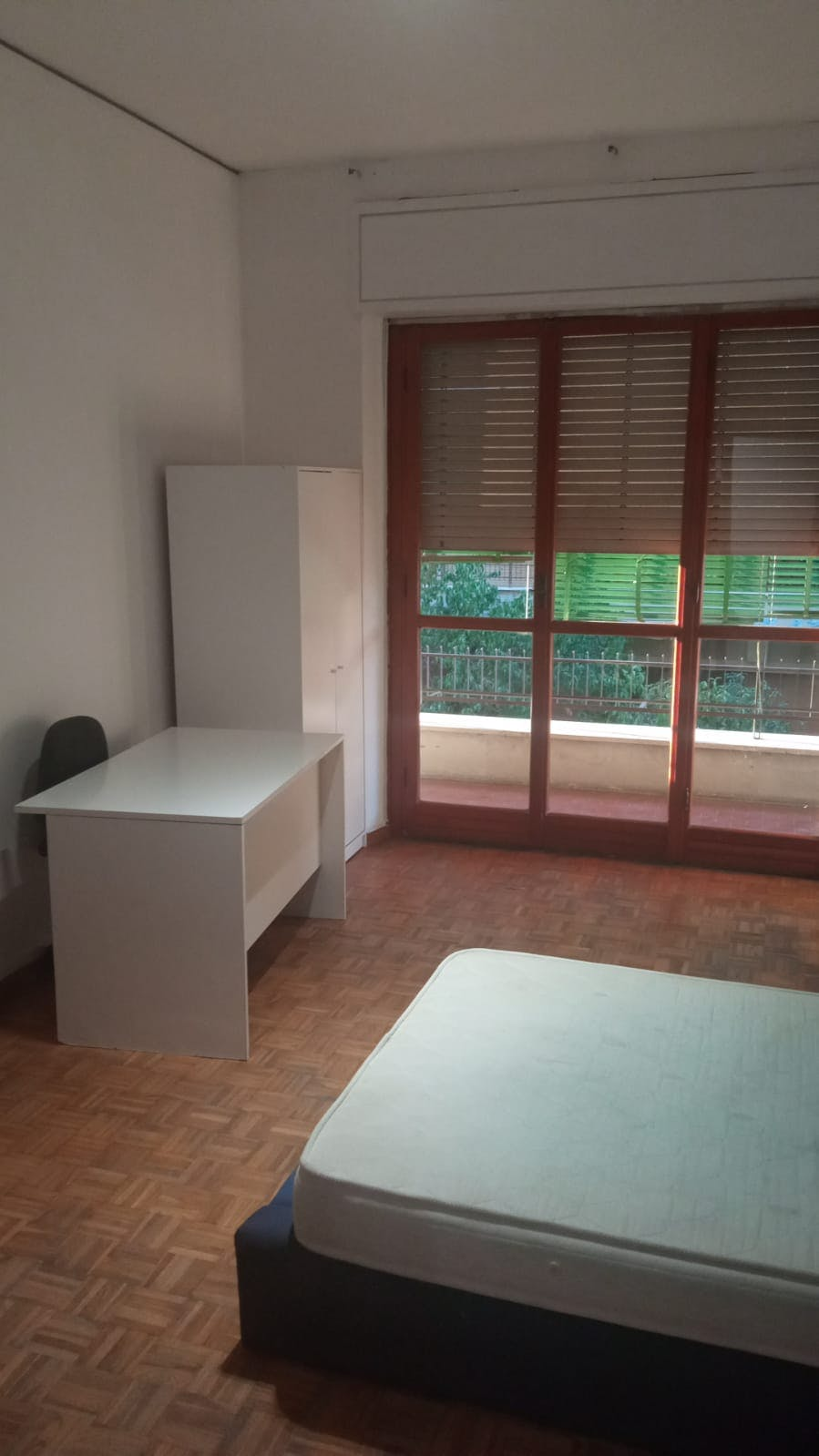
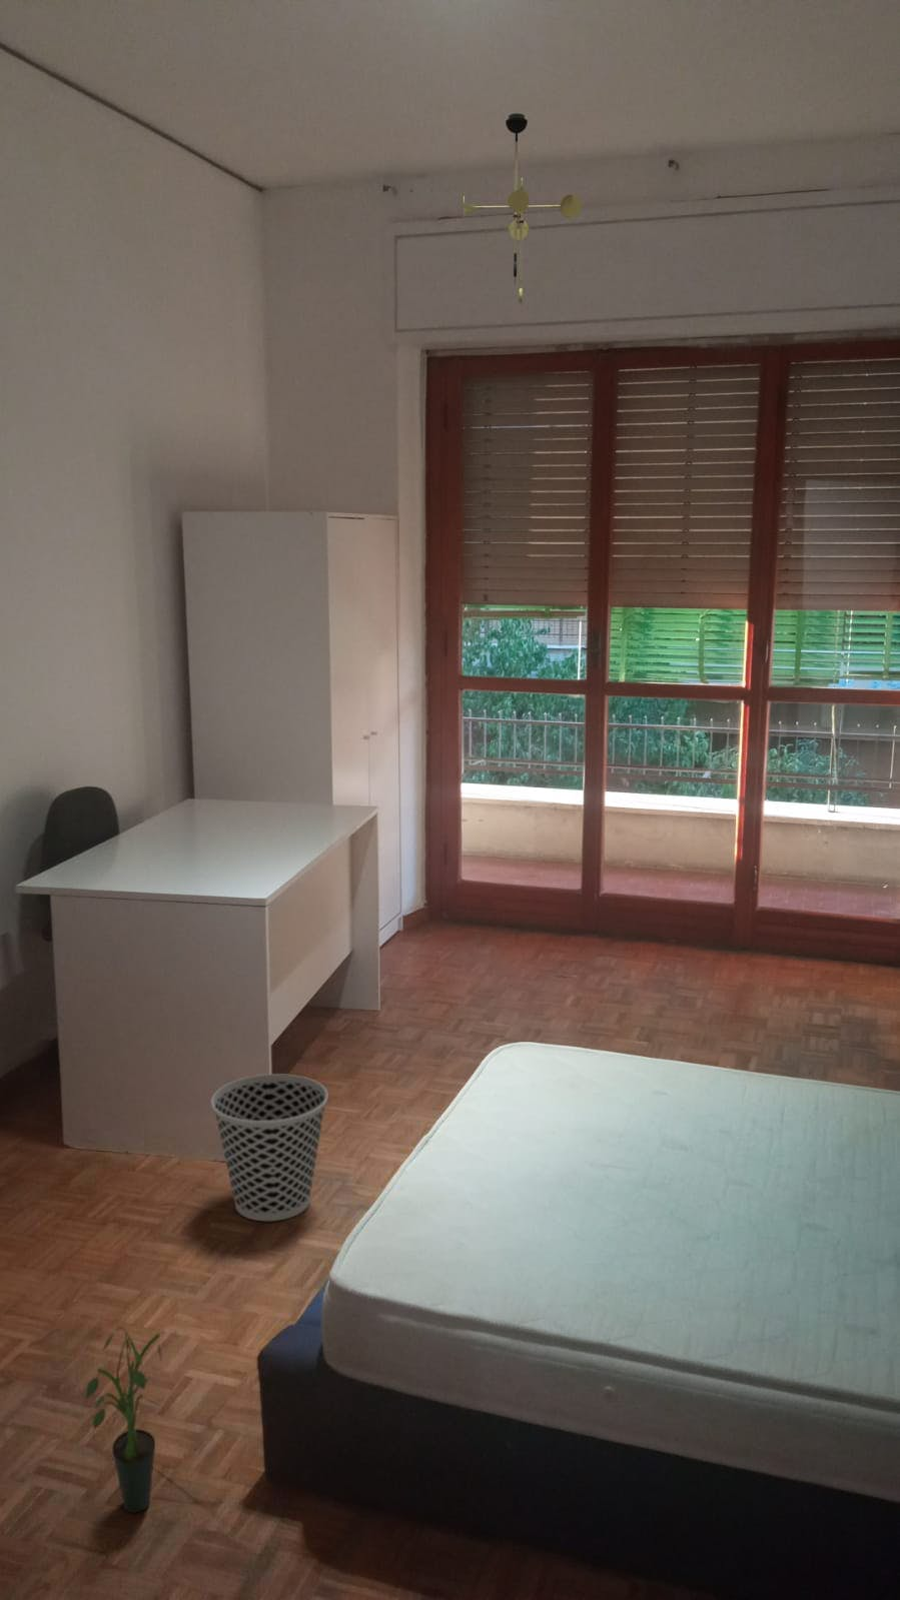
+ ceiling light fixture [462,112,582,304]
+ wastebasket [210,1073,330,1222]
+ potted plant [85,1325,163,1514]
